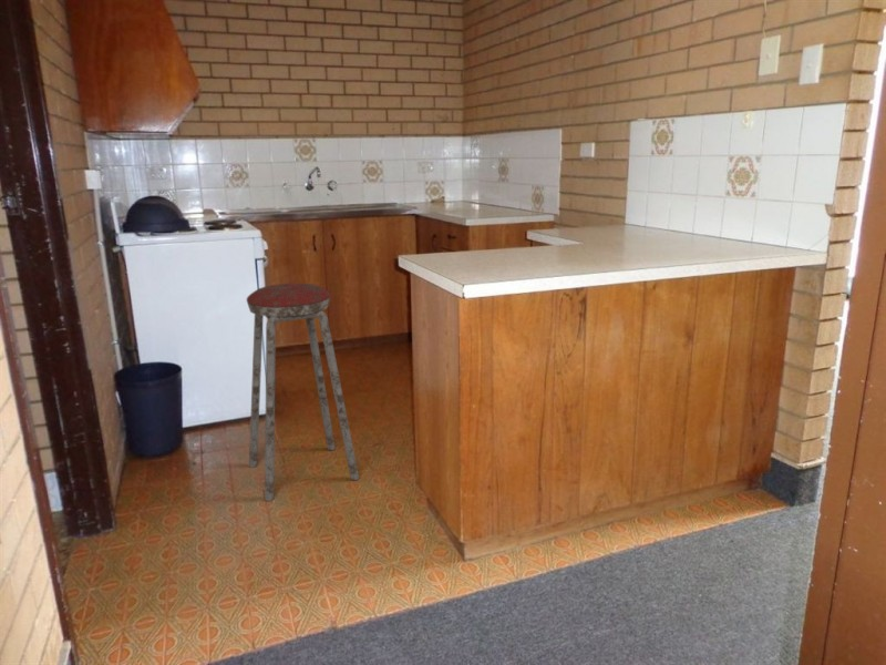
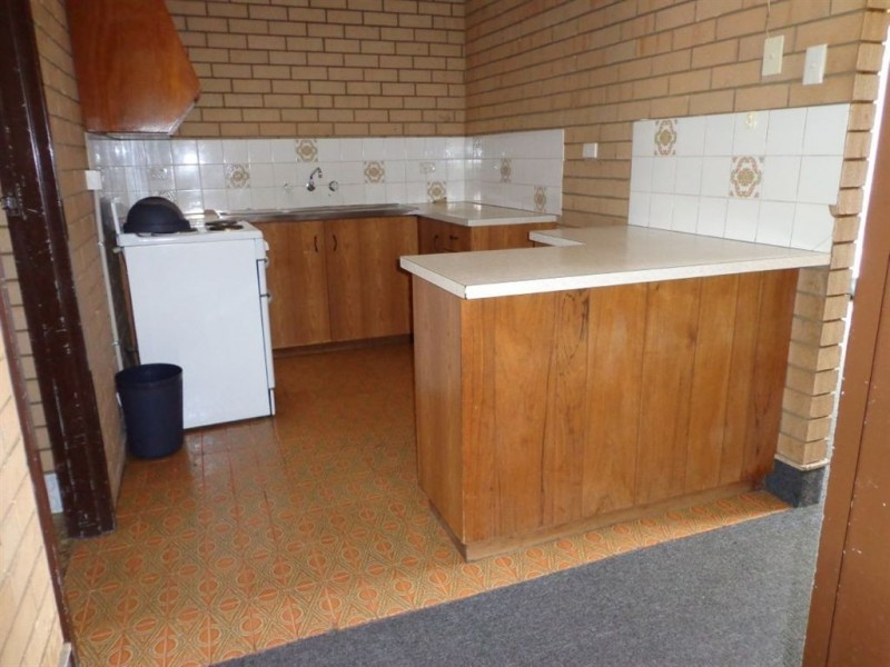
- music stool [246,283,360,502]
